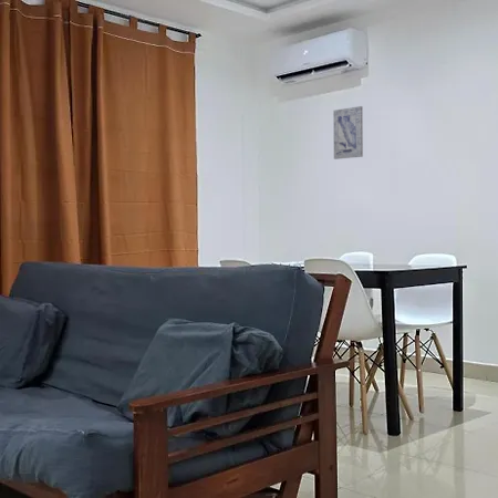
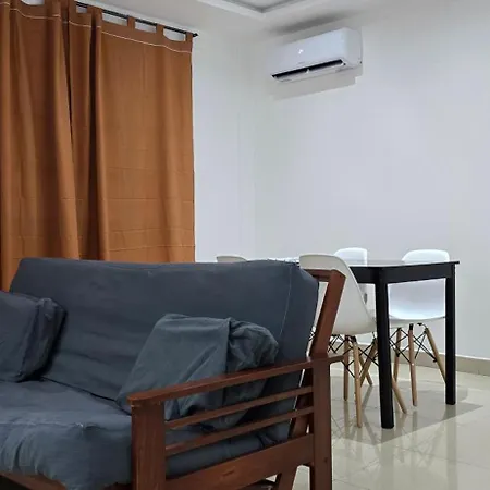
- wall art [332,105,364,160]
